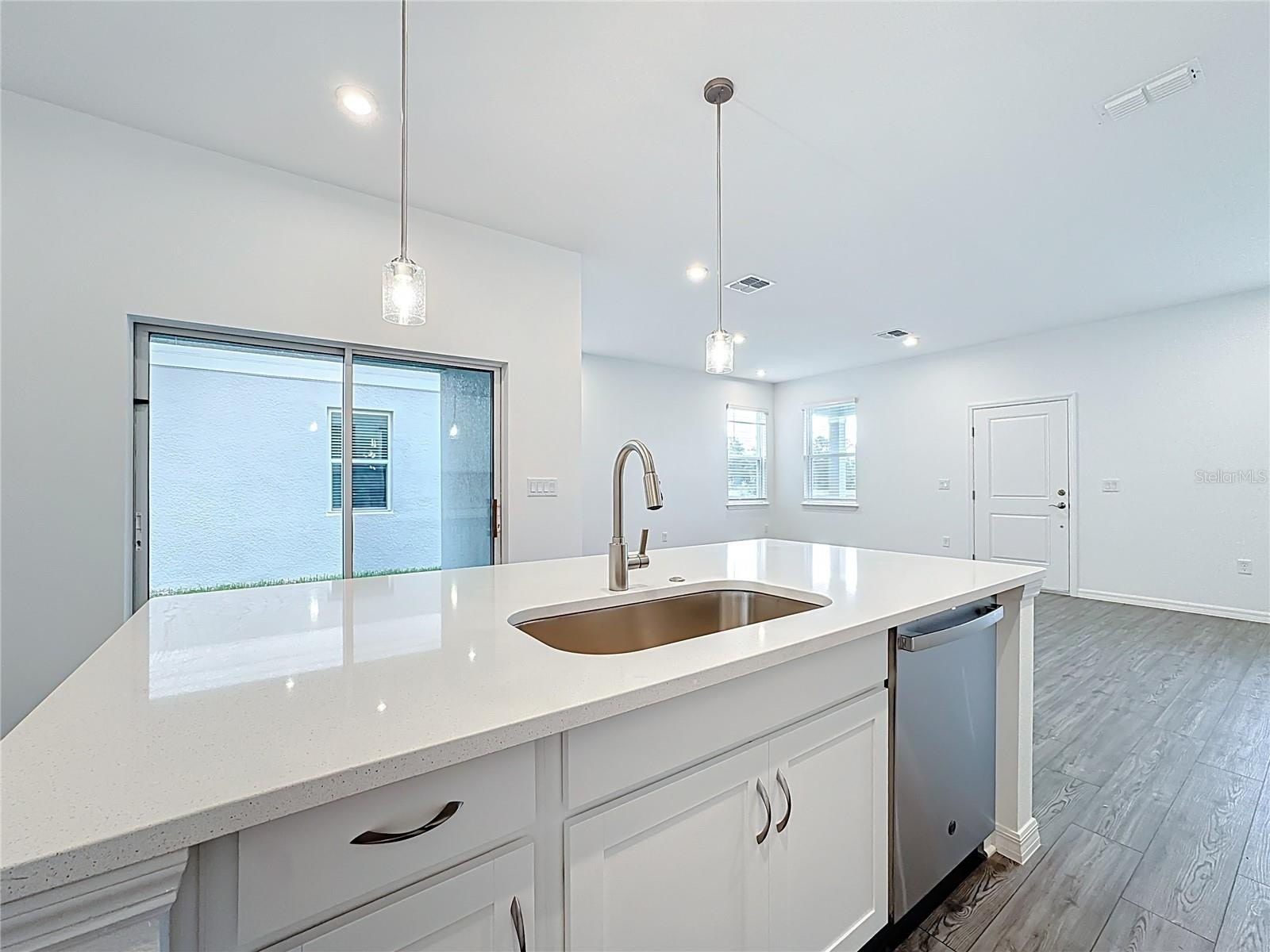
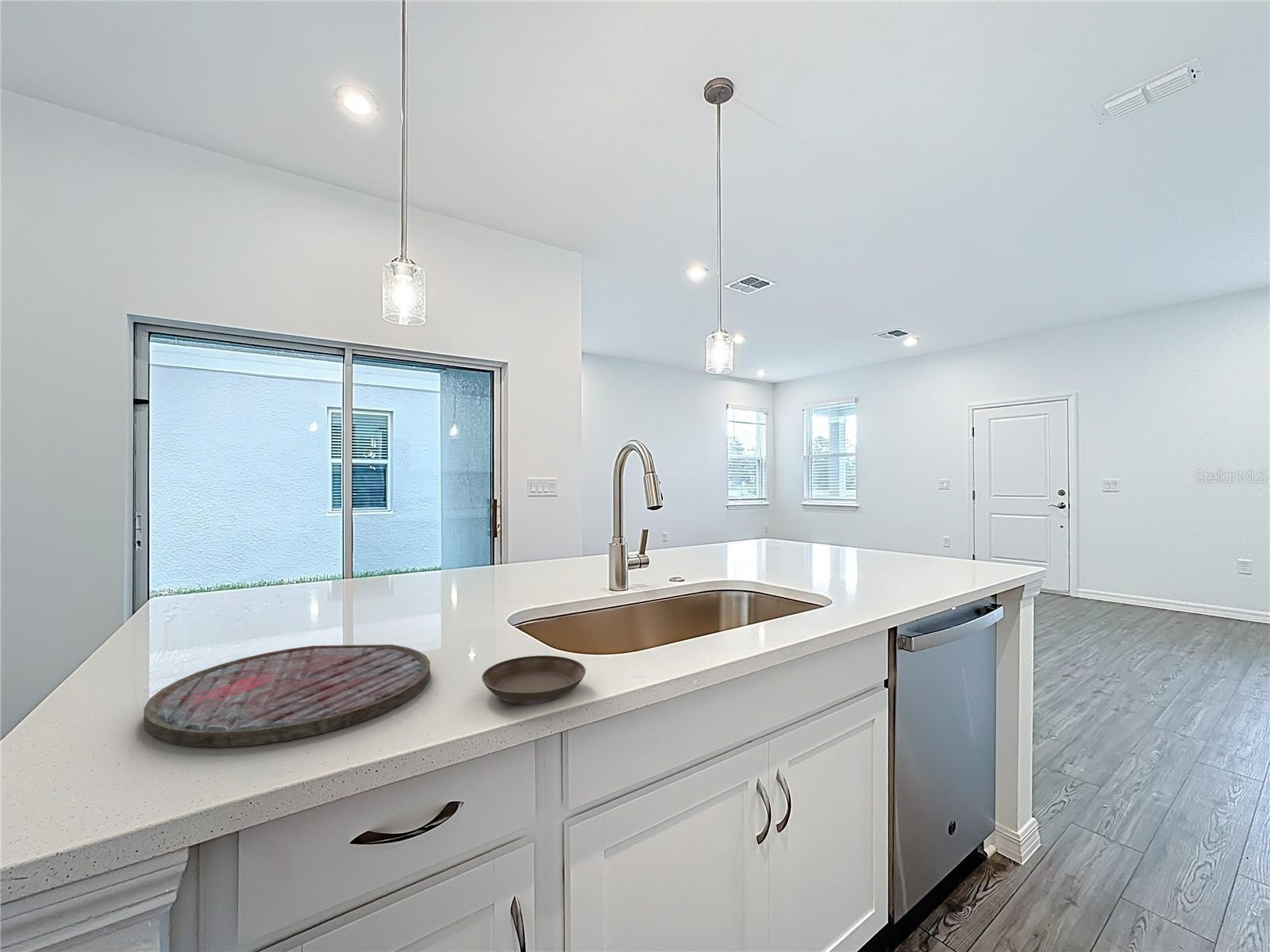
+ saucer [481,655,587,705]
+ cutting board [143,643,431,748]
